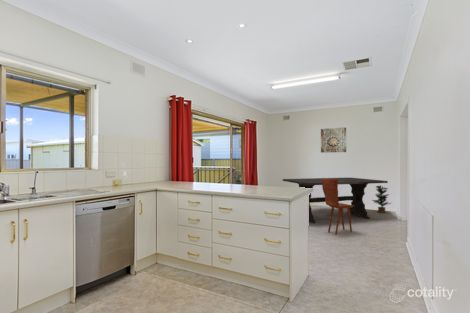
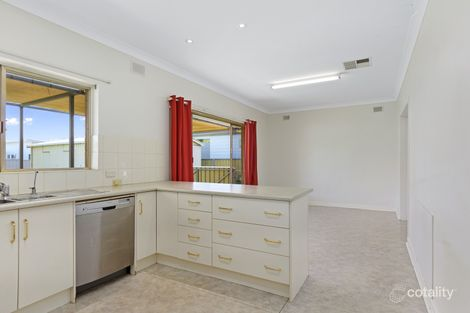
- potted plant [371,185,392,214]
- wall art [320,127,347,154]
- dining table [282,177,389,224]
- dining chair [321,177,354,236]
